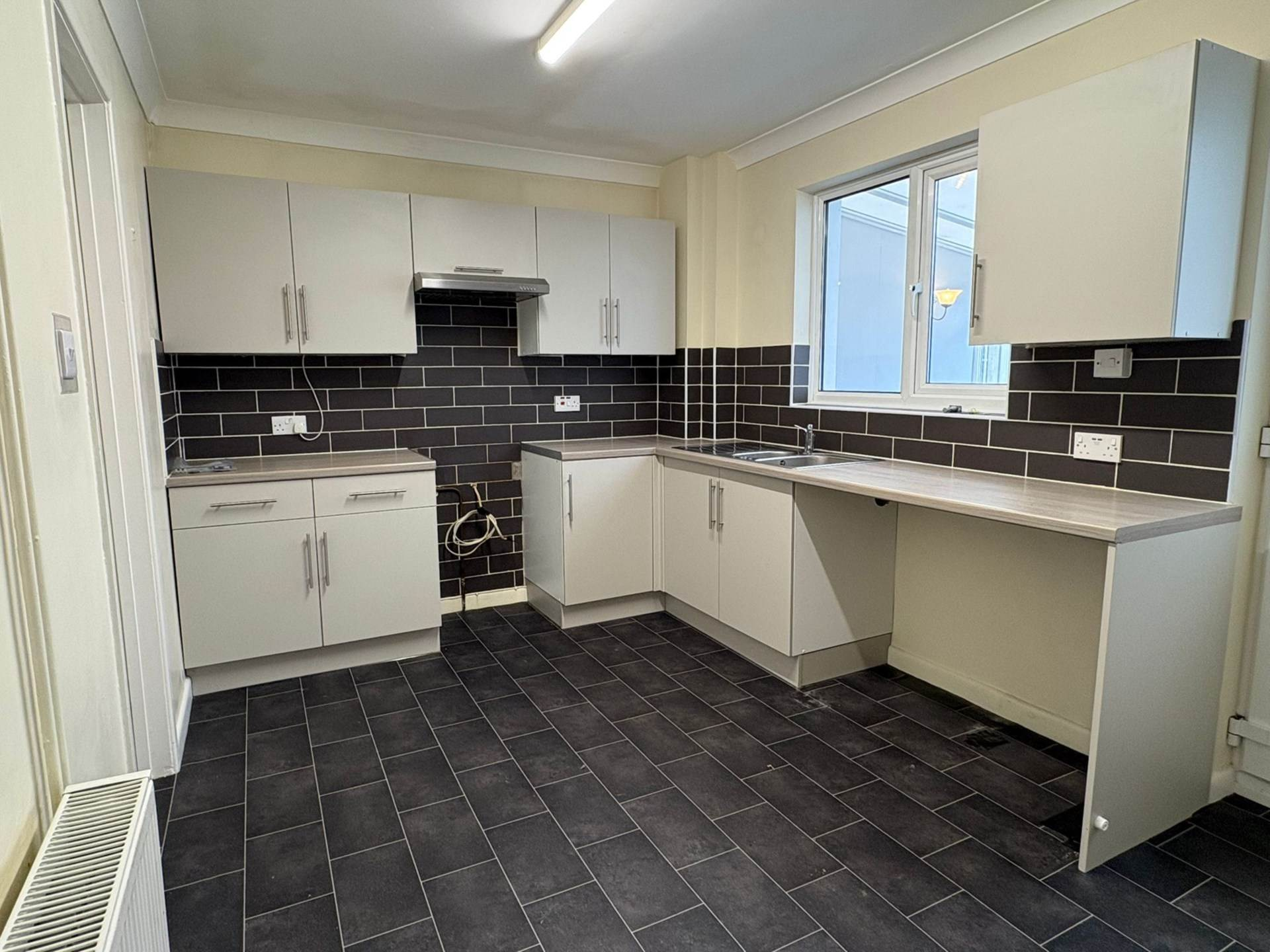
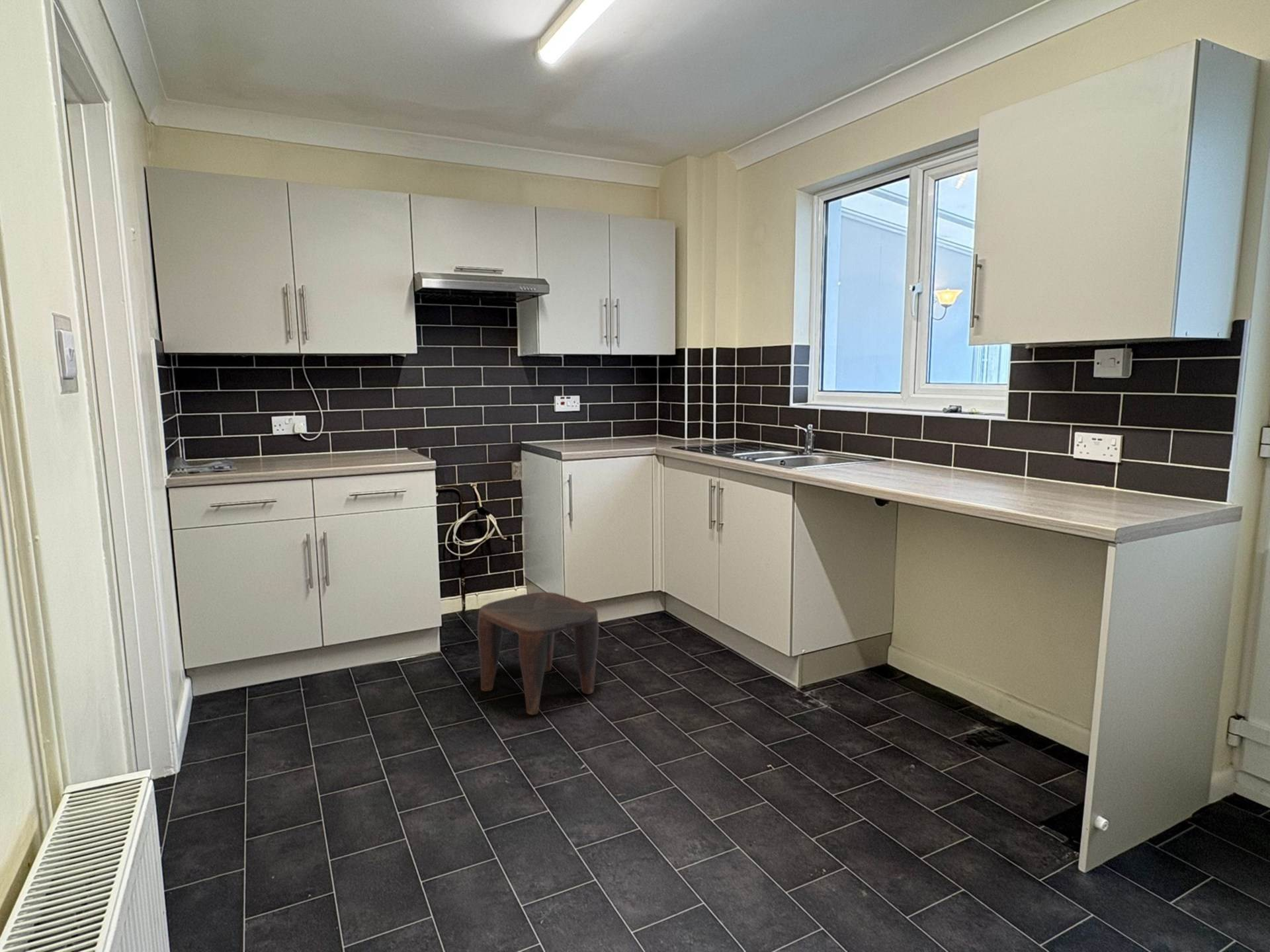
+ stool [477,592,599,715]
